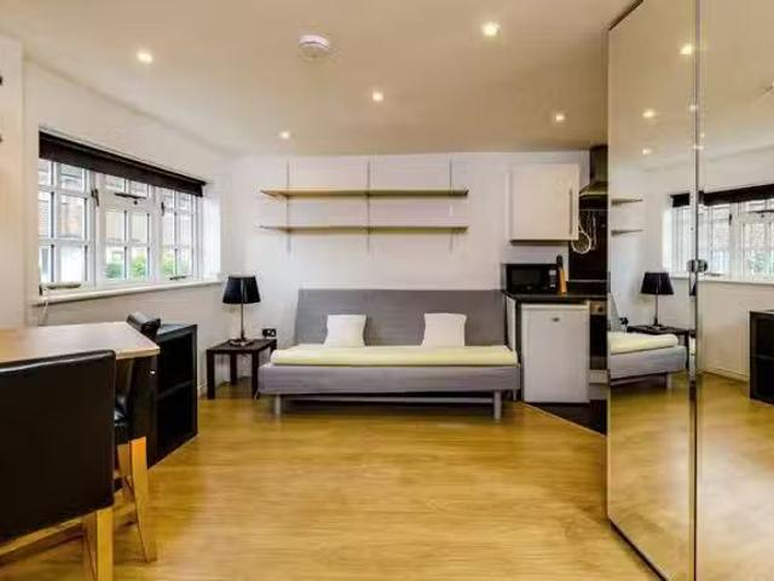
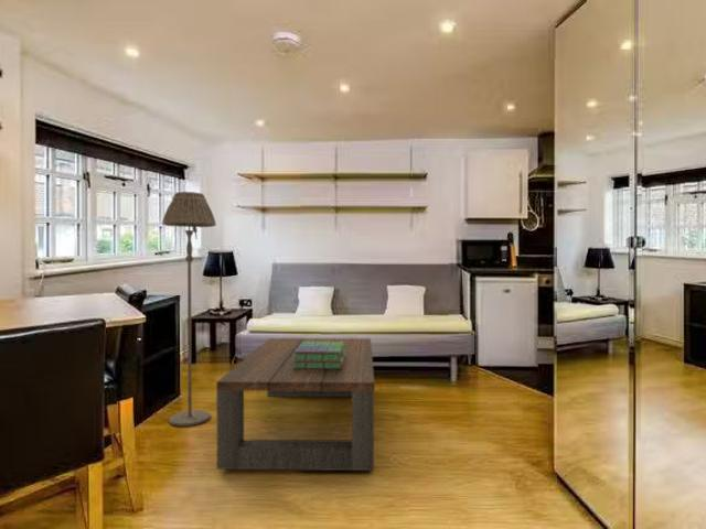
+ coffee table [215,337,375,472]
+ floor lamp [161,191,217,428]
+ stack of books [293,342,345,369]
